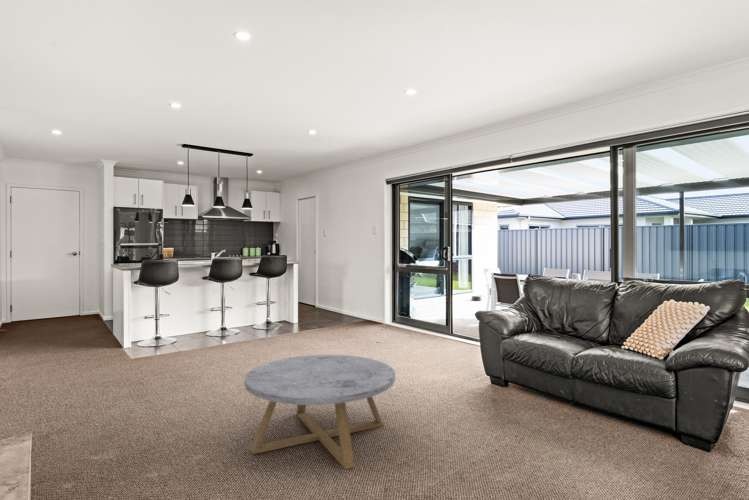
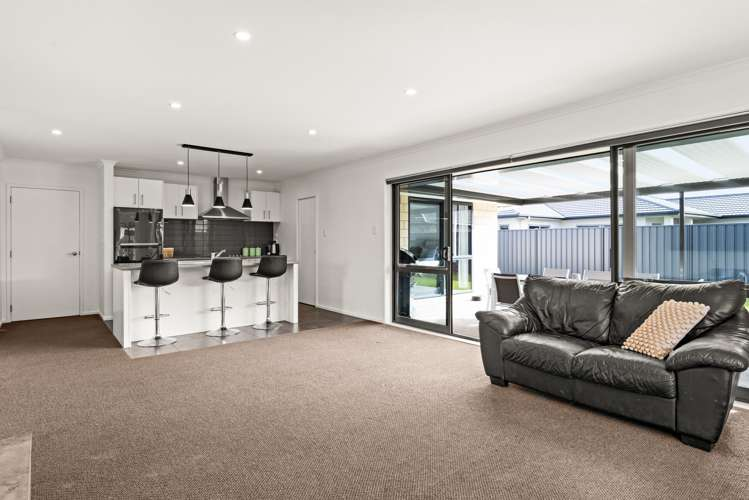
- coffee table [243,354,396,470]
